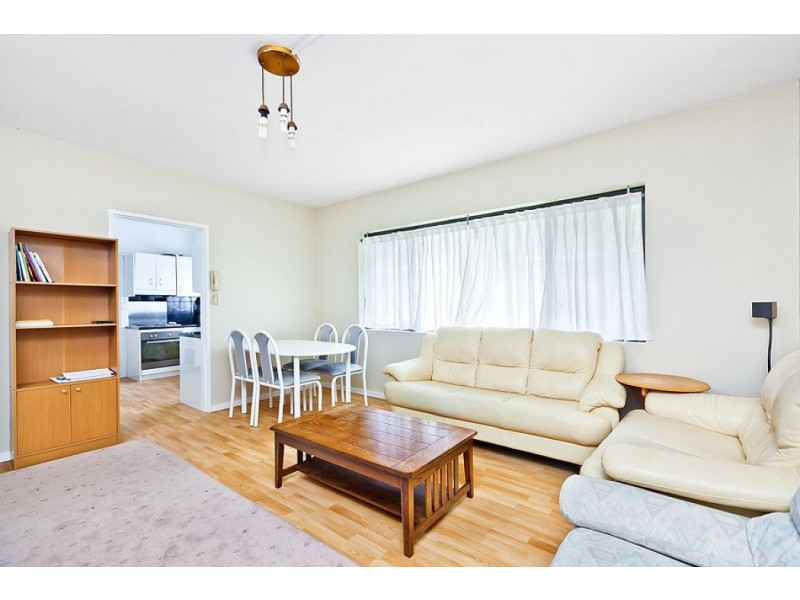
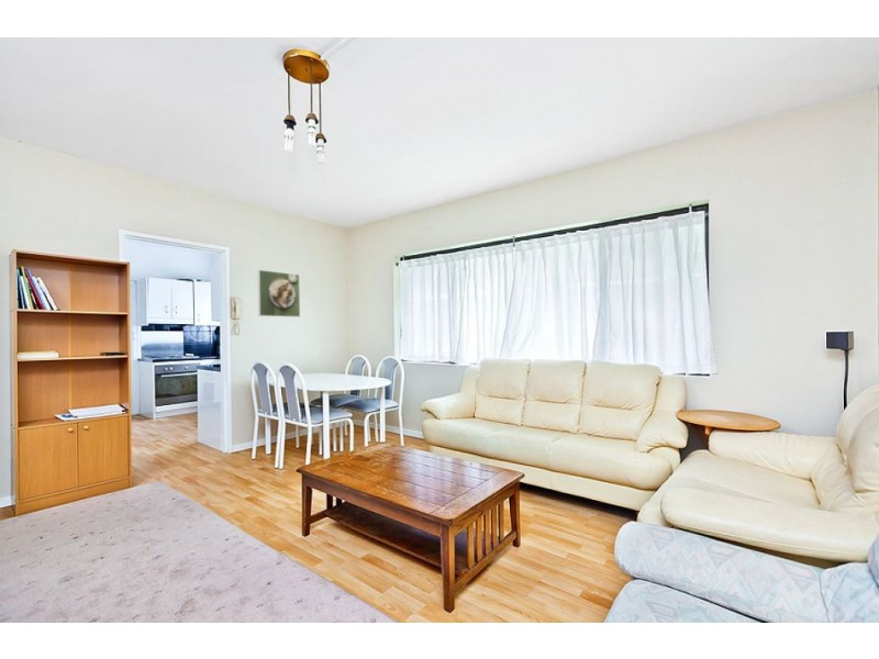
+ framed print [257,269,301,317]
